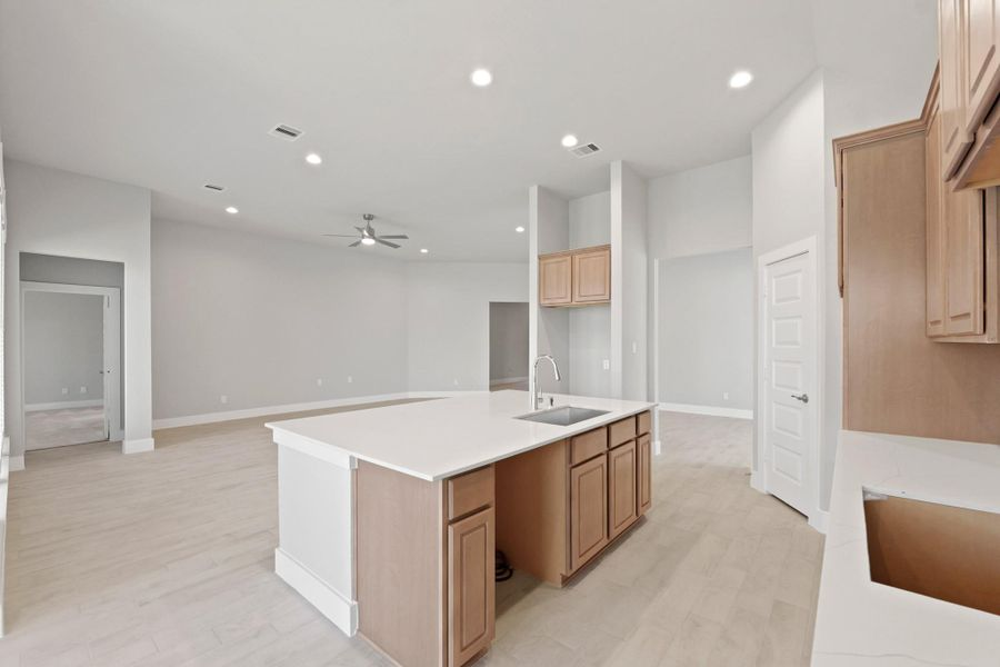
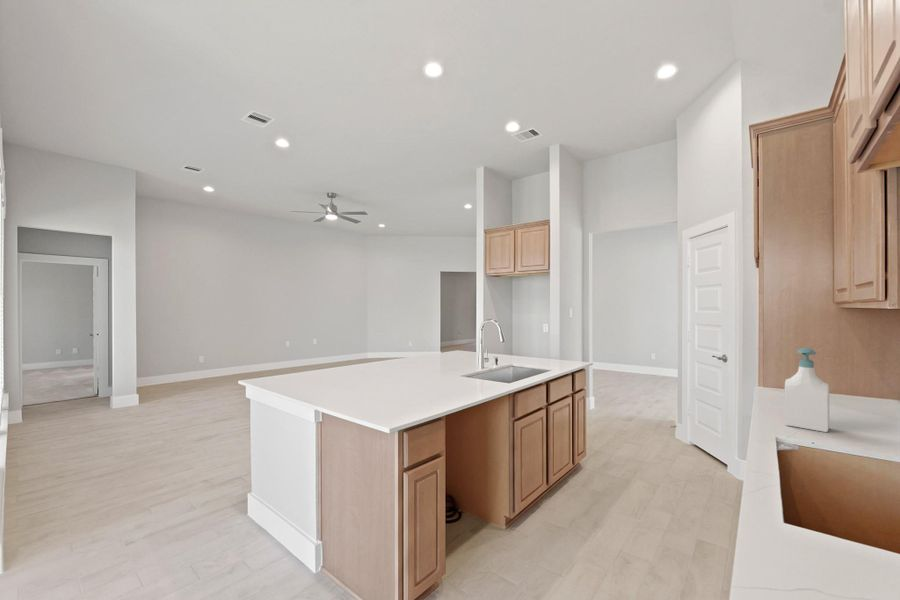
+ soap bottle [784,347,830,433]
